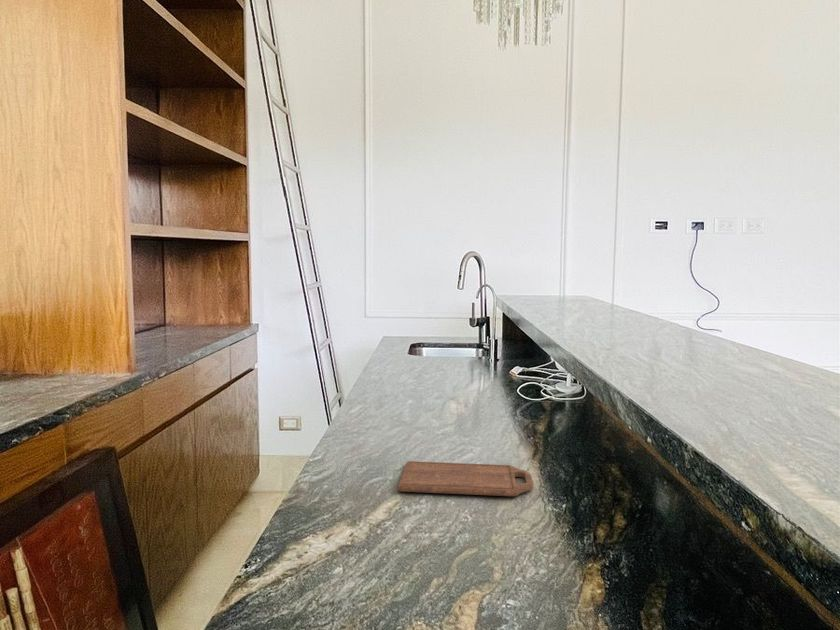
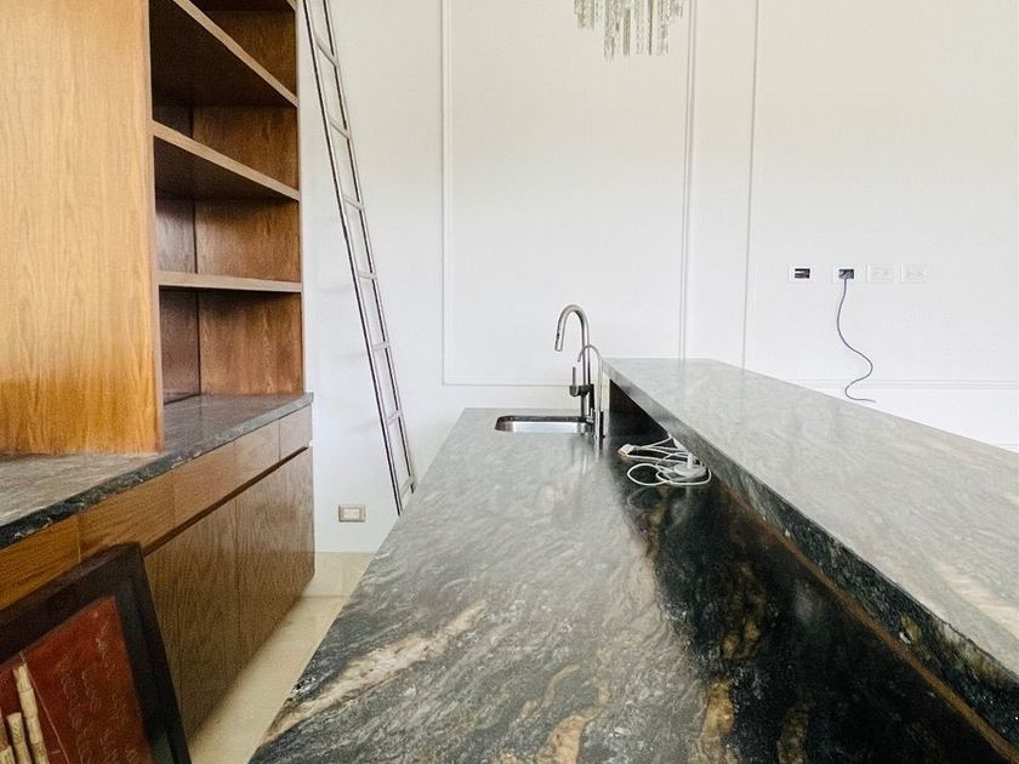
- cutting board [397,460,534,497]
